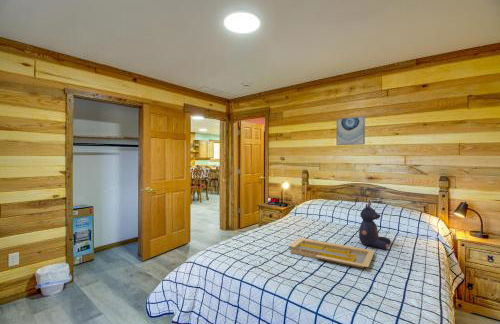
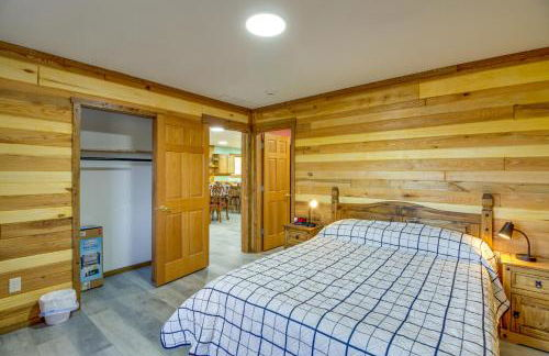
- teddy bear [358,201,392,251]
- wall art [336,115,366,146]
- serving tray [287,237,376,269]
